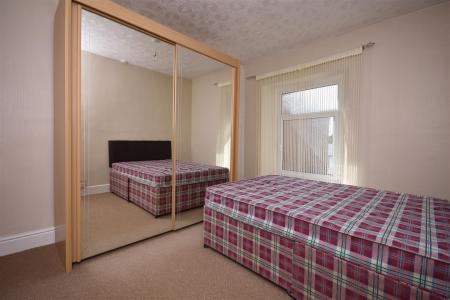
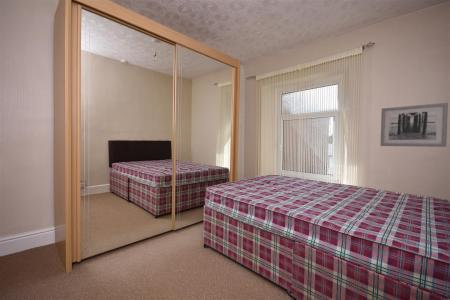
+ wall art [380,102,449,148]
